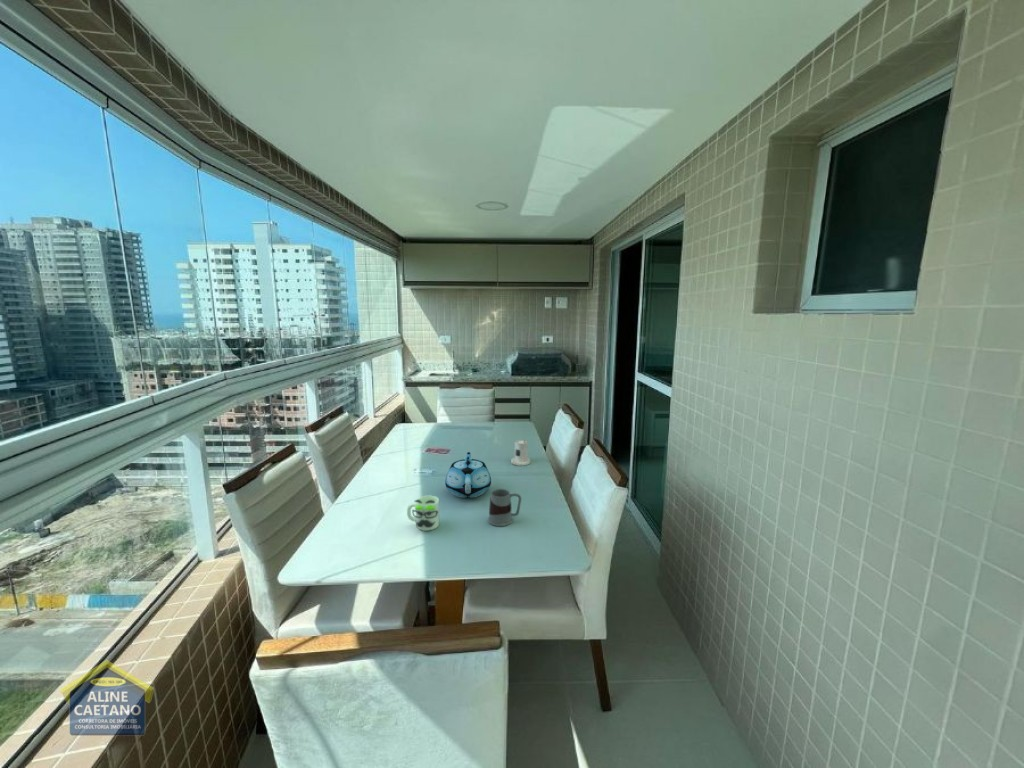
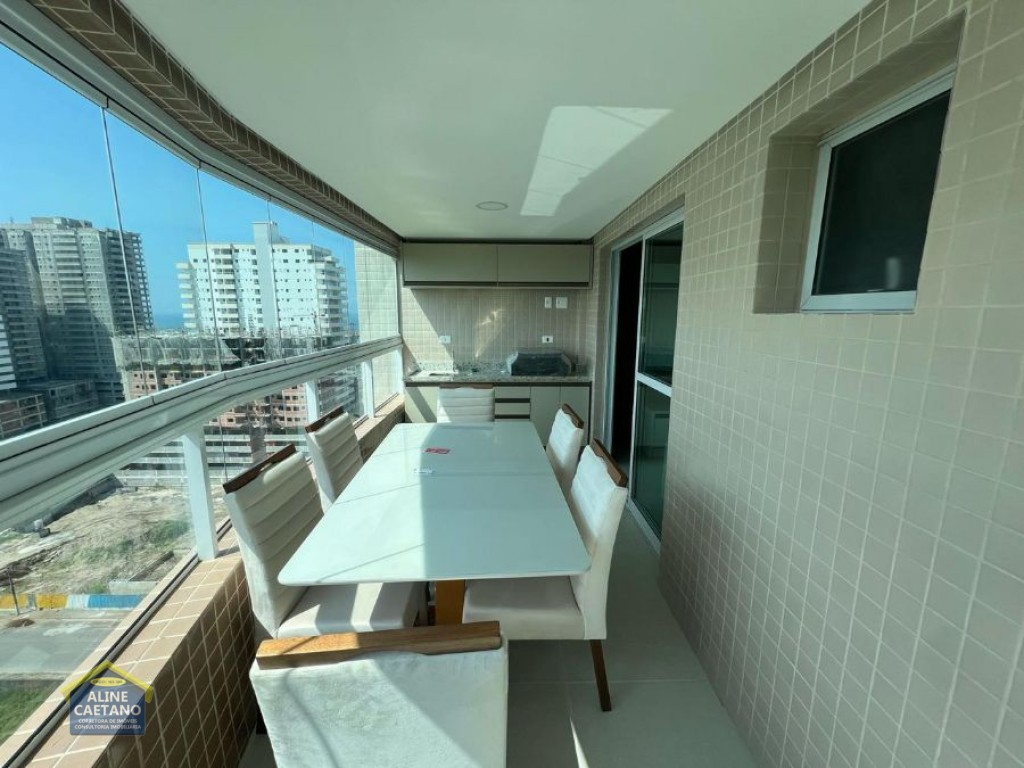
- teapot [444,451,492,499]
- mug [406,495,440,532]
- candle [510,438,531,467]
- mug [487,488,522,527]
